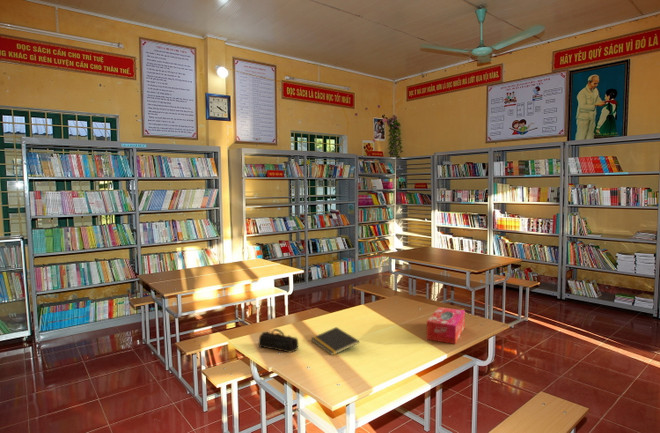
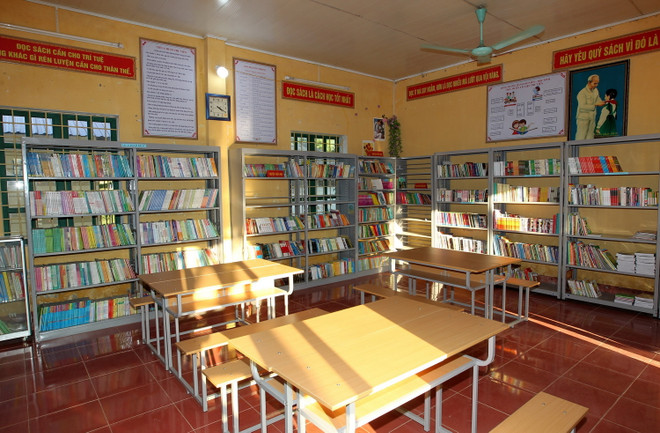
- notepad [310,326,360,356]
- pencil case [257,328,299,354]
- tissue box [426,306,466,345]
